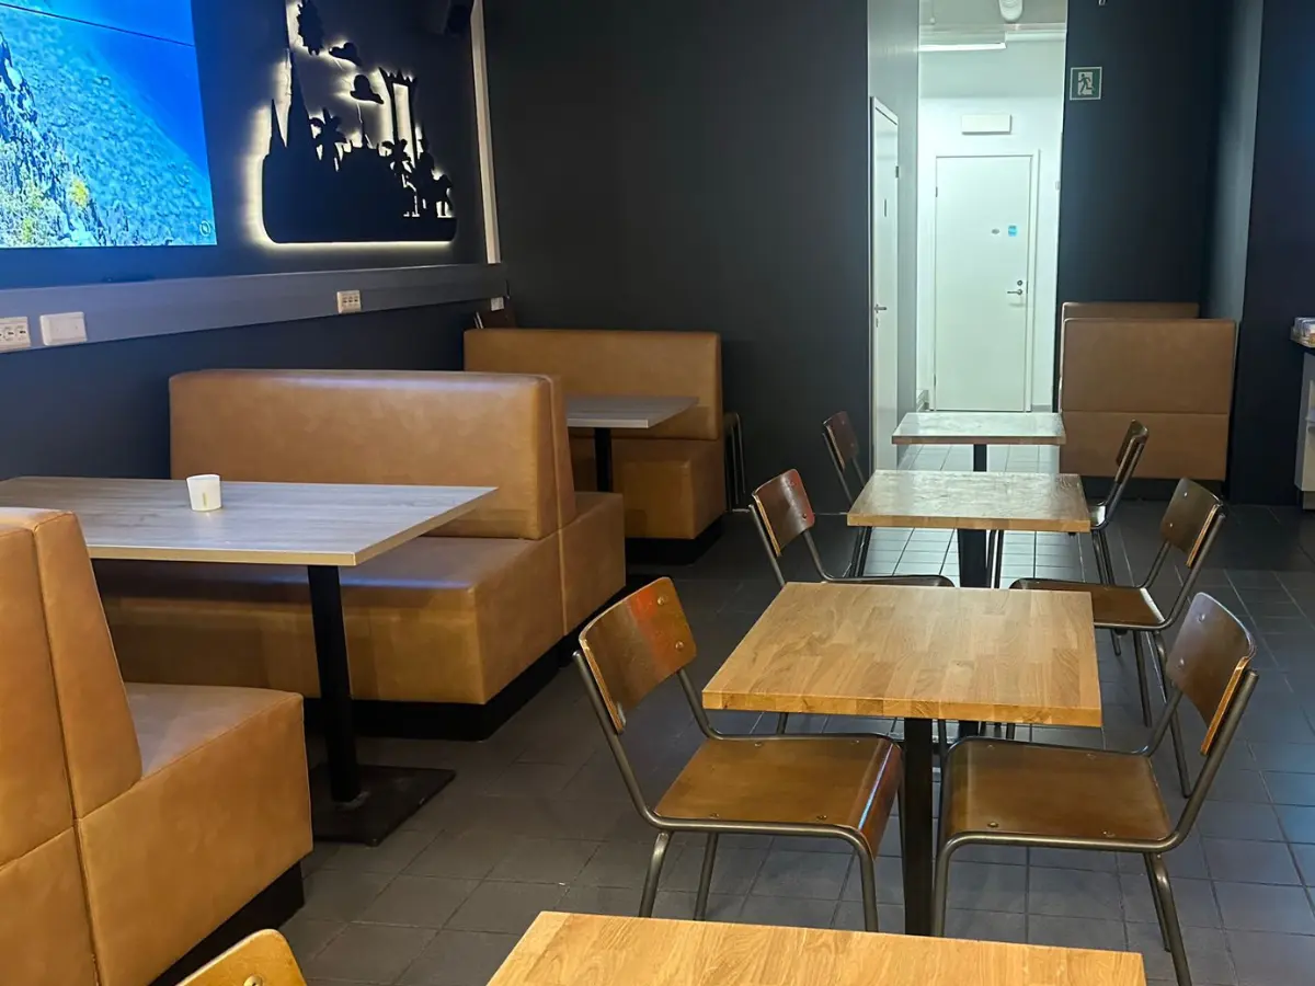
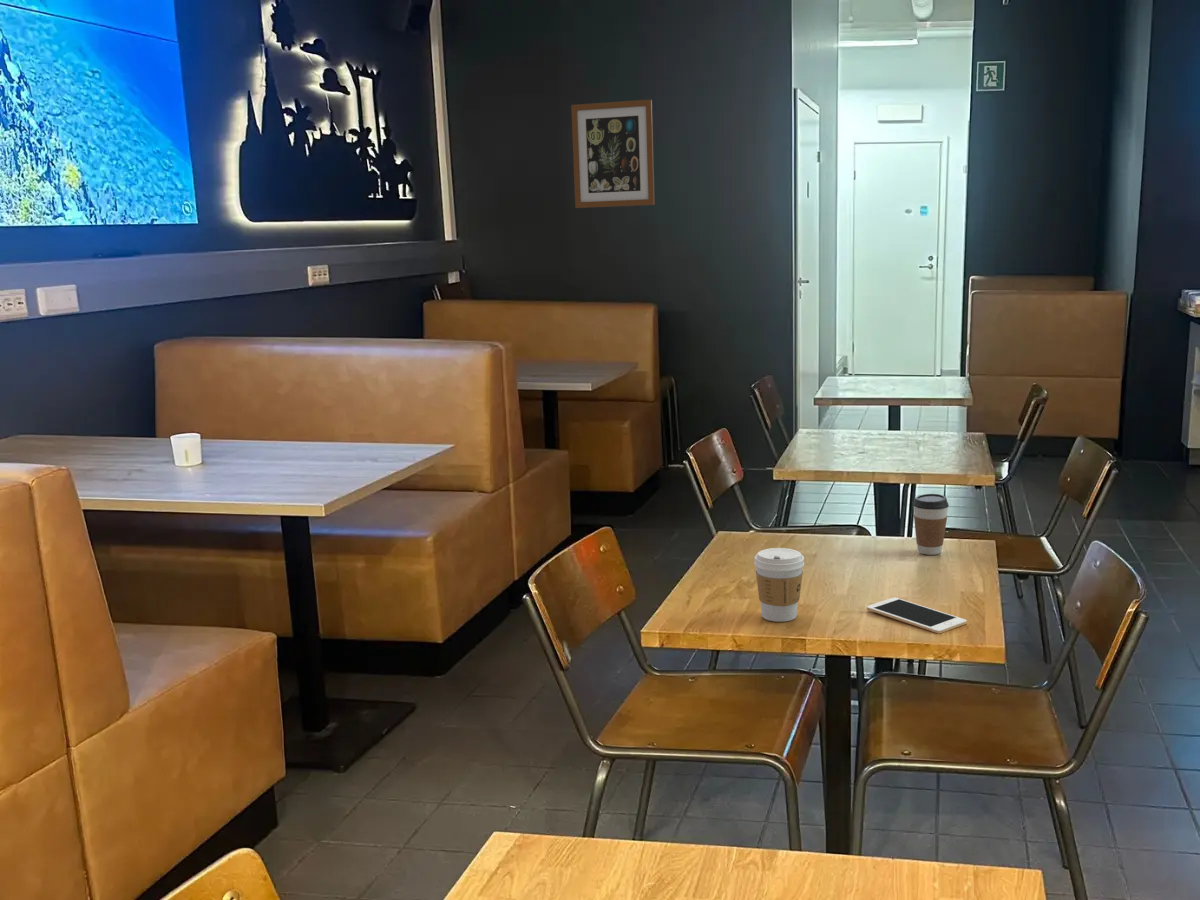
+ coffee cup [912,493,950,556]
+ wall art [570,99,656,209]
+ coffee cup [753,547,805,623]
+ cell phone [866,596,968,635]
